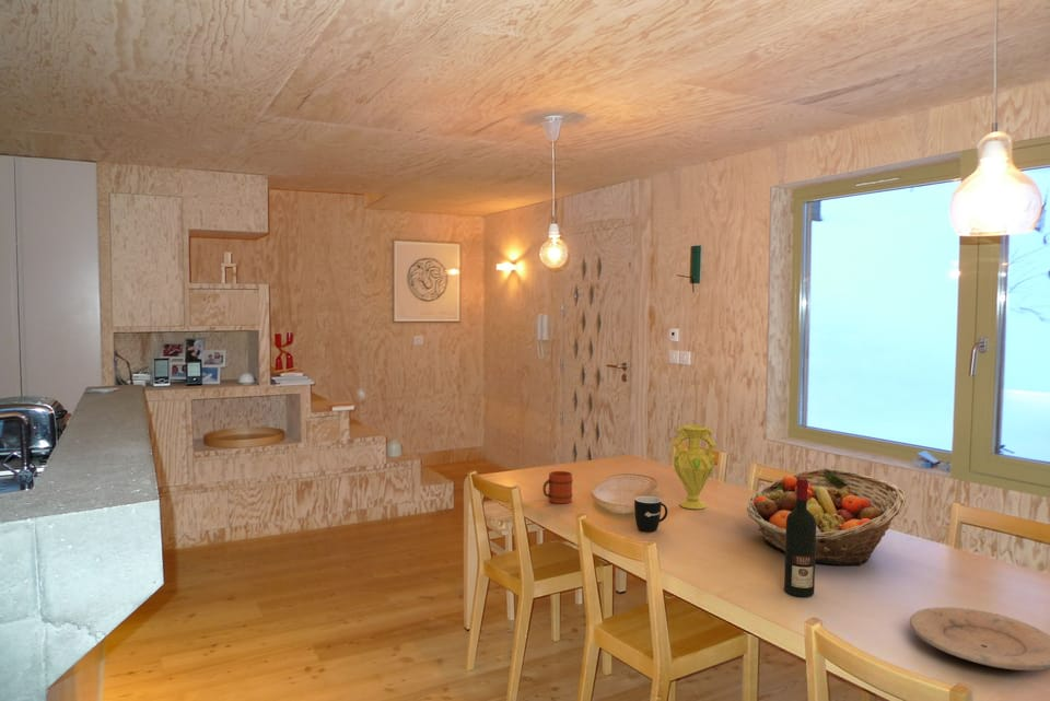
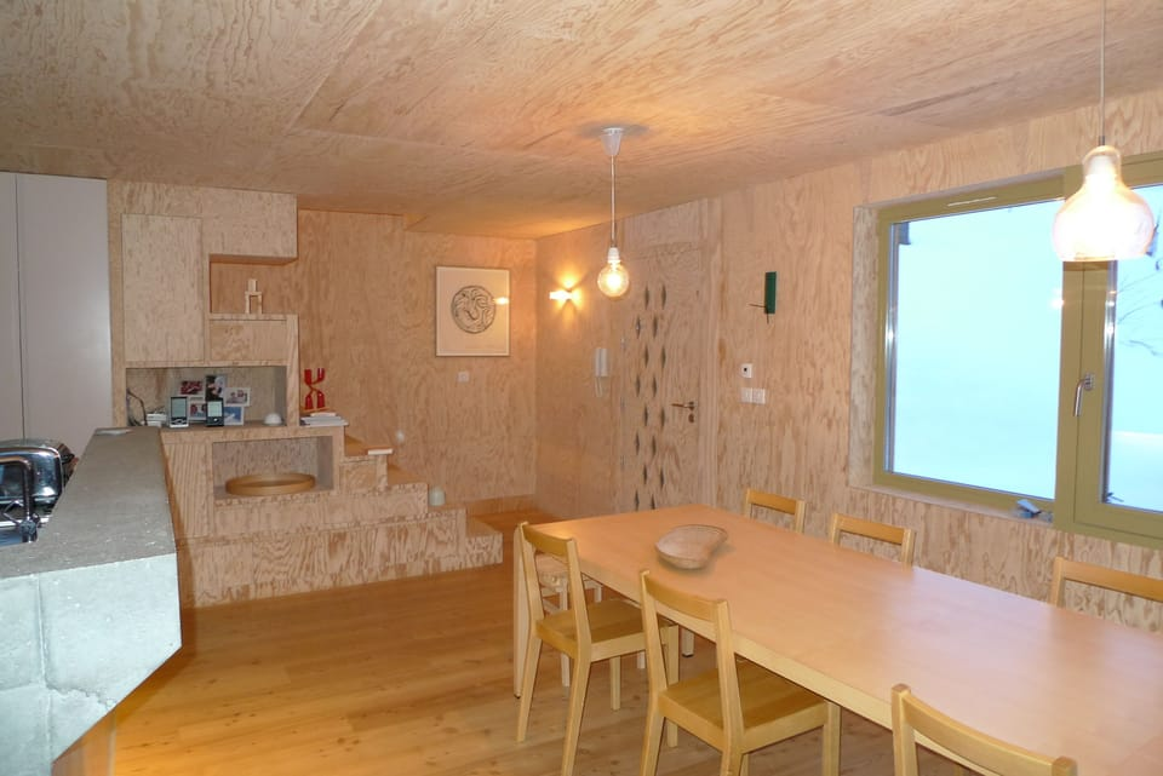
- mug [541,470,574,504]
- vase [672,424,718,510]
- alcohol [783,478,816,598]
- mug [633,495,668,533]
- fruit basket [746,468,908,566]
- plate [909,606,1050,671]
